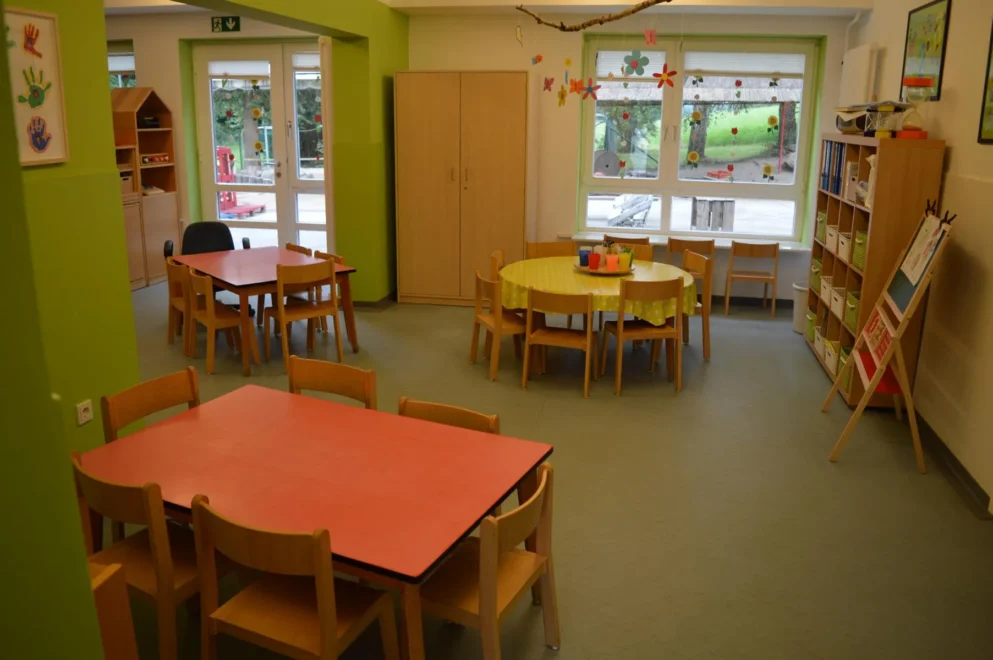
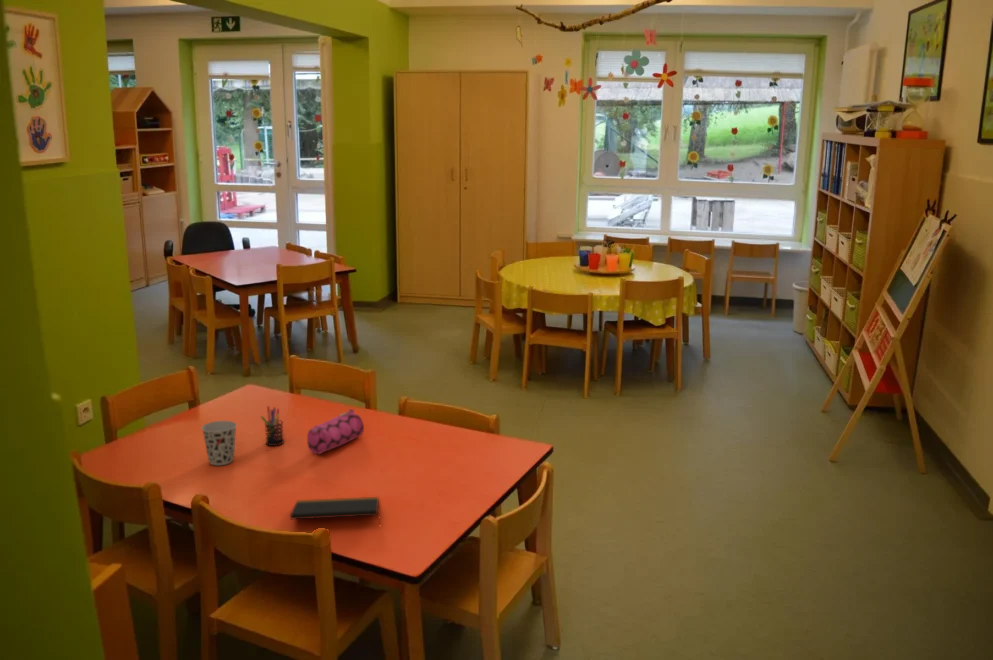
+ cup [201,420,238,466]
+ pencil case [306,408,365,455]
+ notepad [289,496,381,524]
+ pen holder [260,405,285,447]
